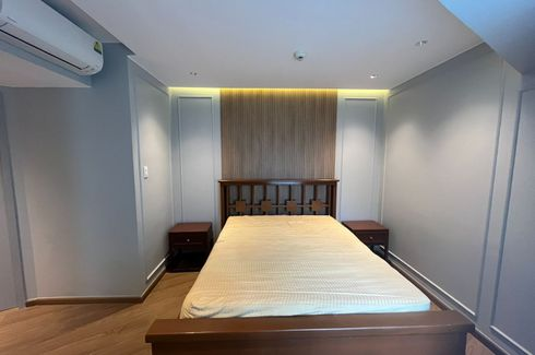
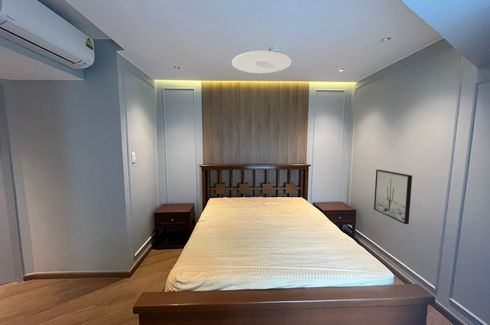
+ wall art [373,169,413,225]
+ ceiling light [231,50,292,74]
